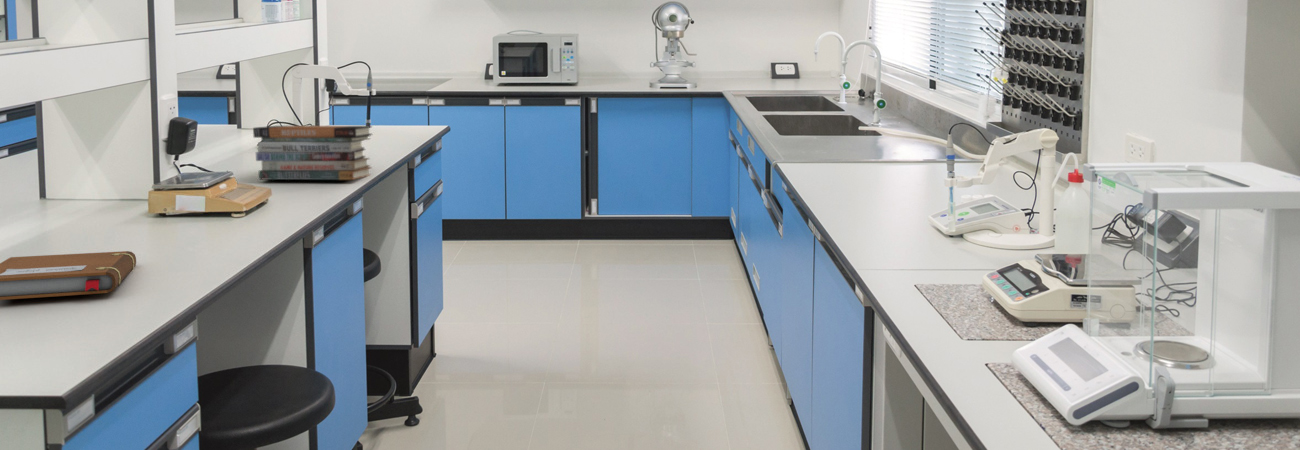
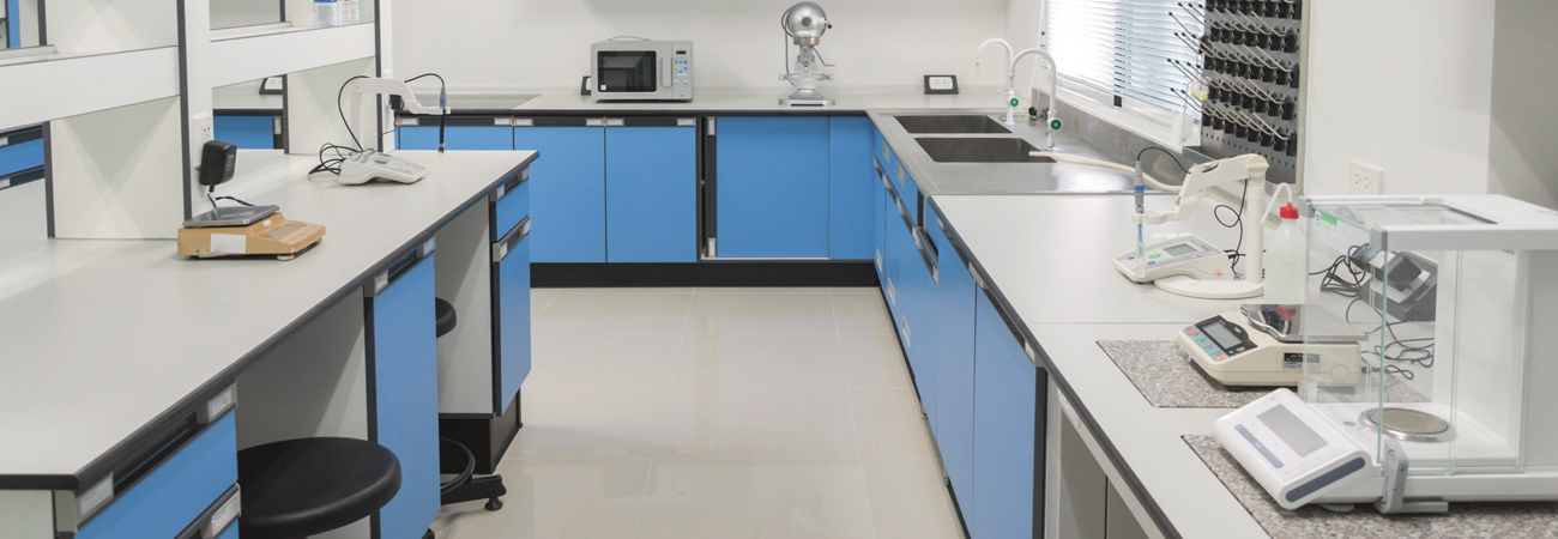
- notebook [0,250,137,301]
- book stack [252,125,373,181]
